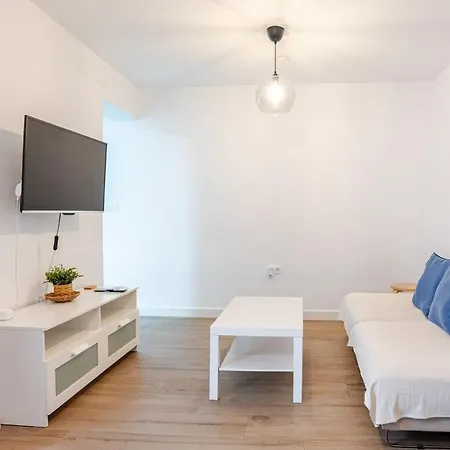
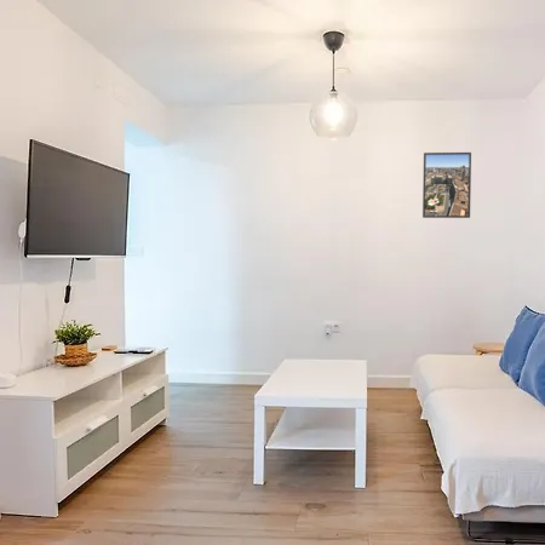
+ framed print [421,151,472,219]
